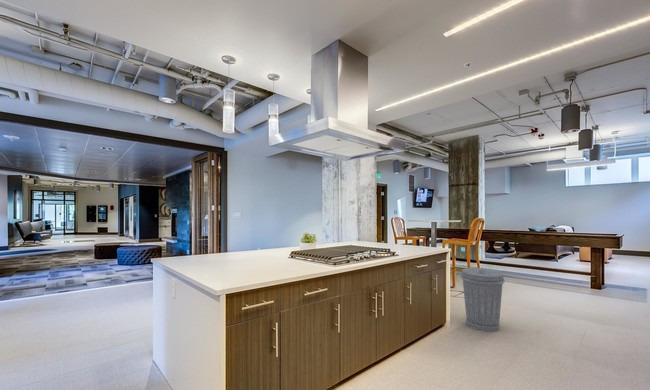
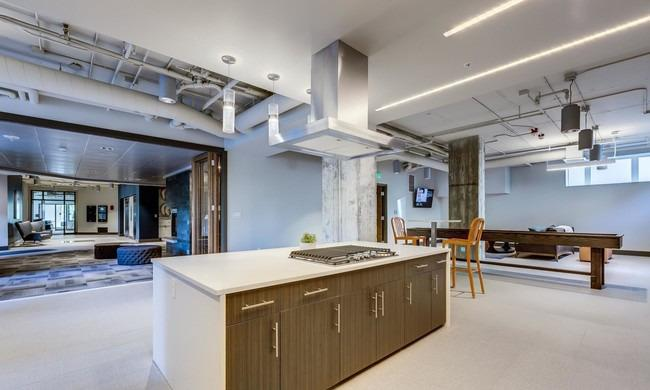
- trash can [460,267,506,332]
